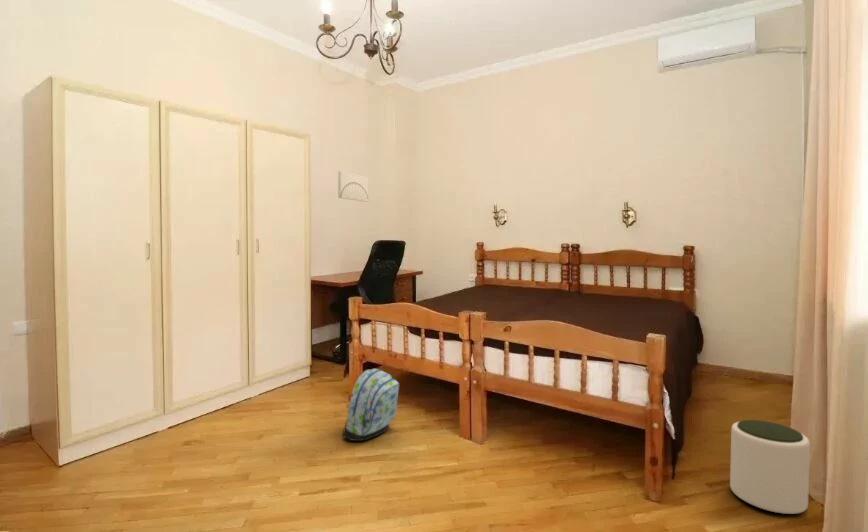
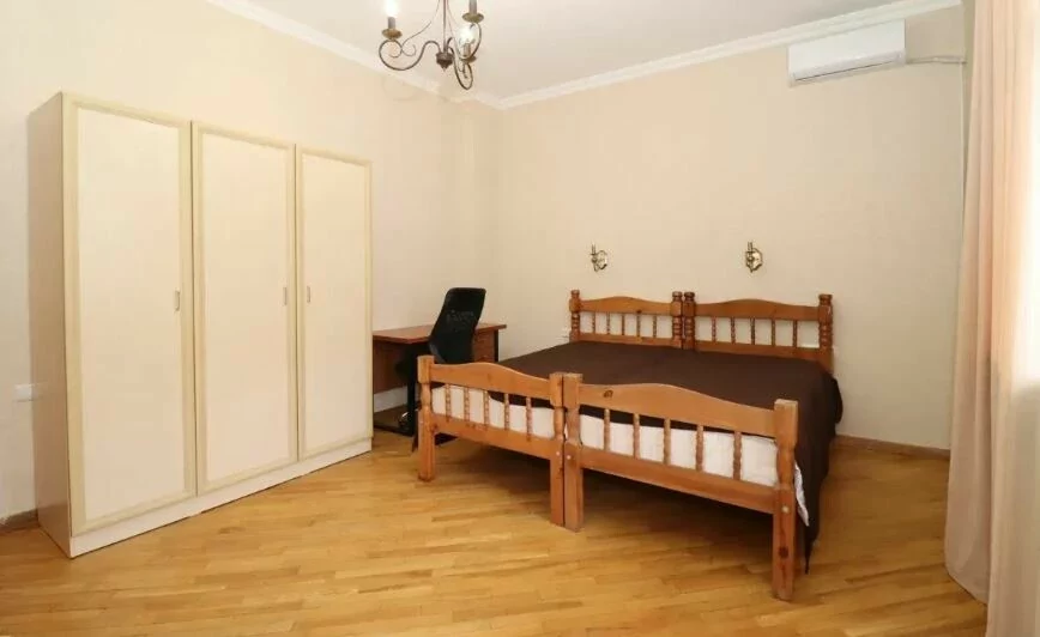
- wall art [337,170,369,203]
- plant pot [729,419,811,515]
- backpack [341,368,401,442]
